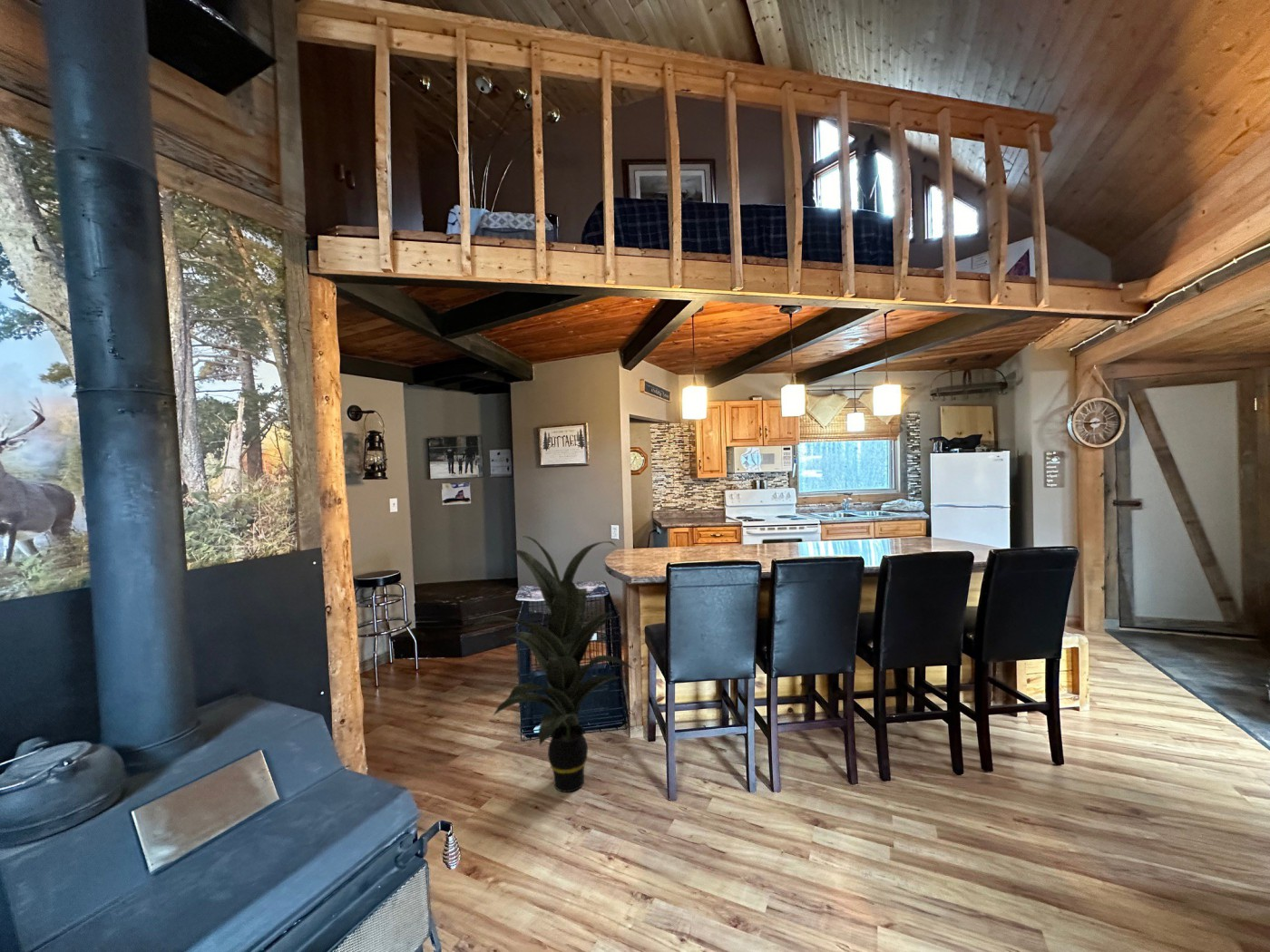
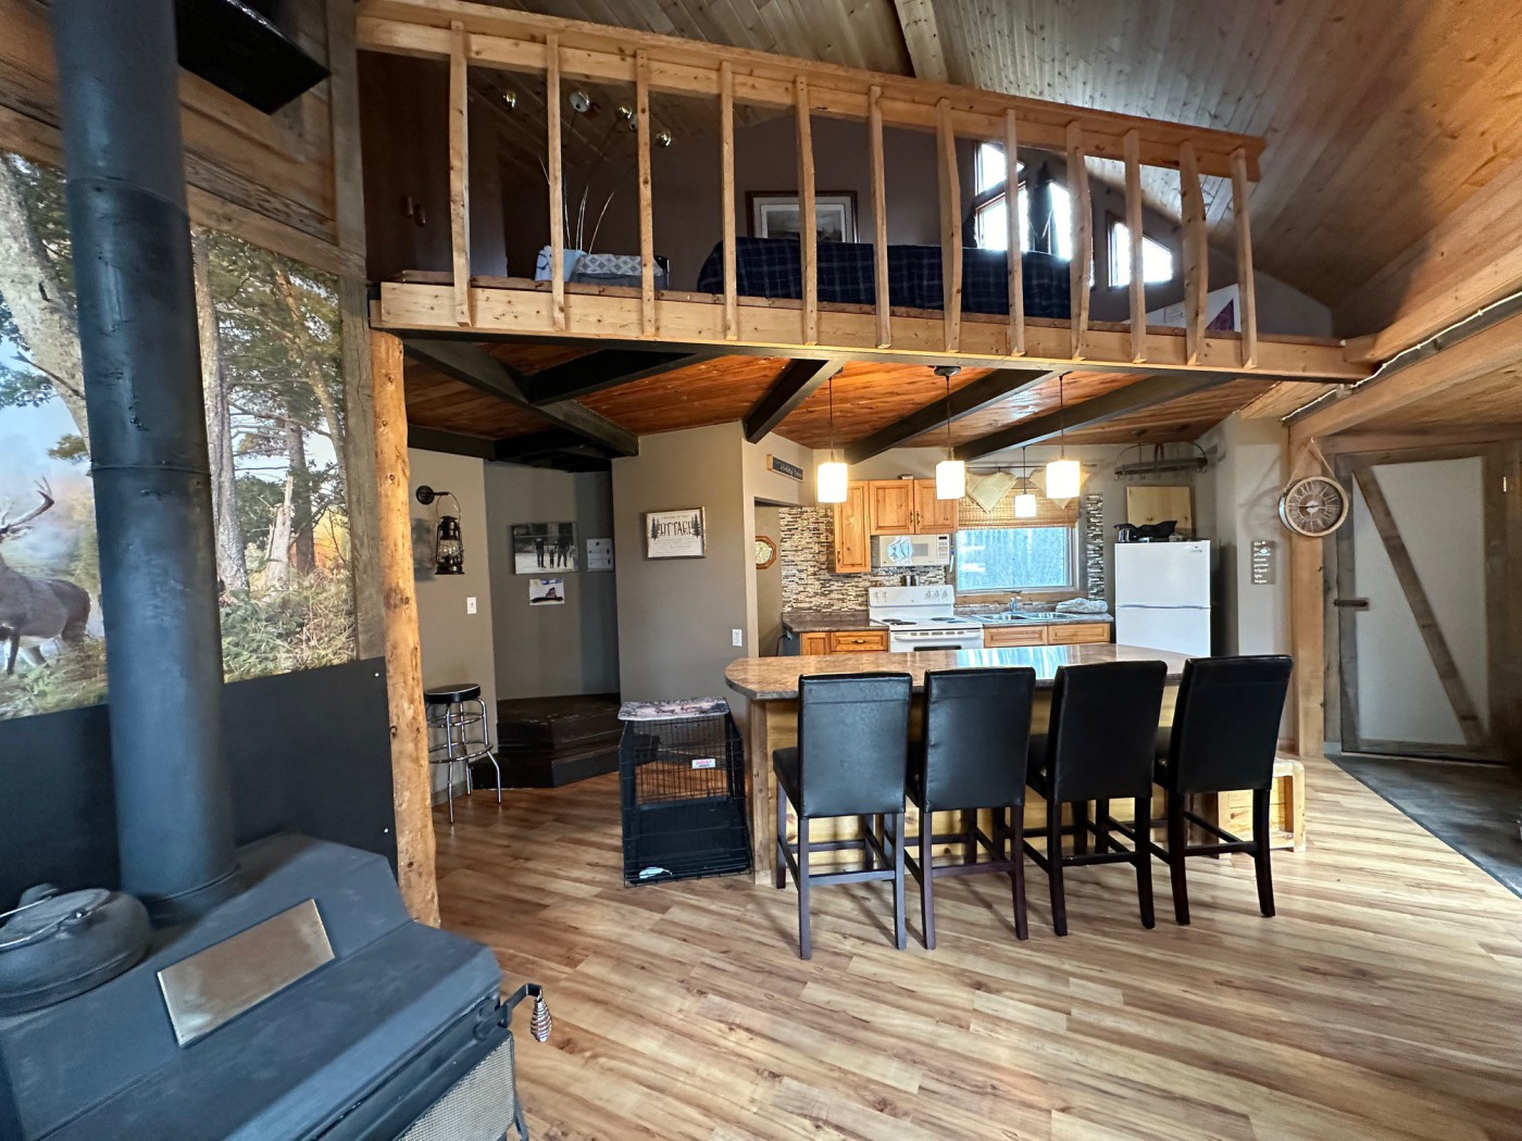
- indoor plant [472,535,636,793]
